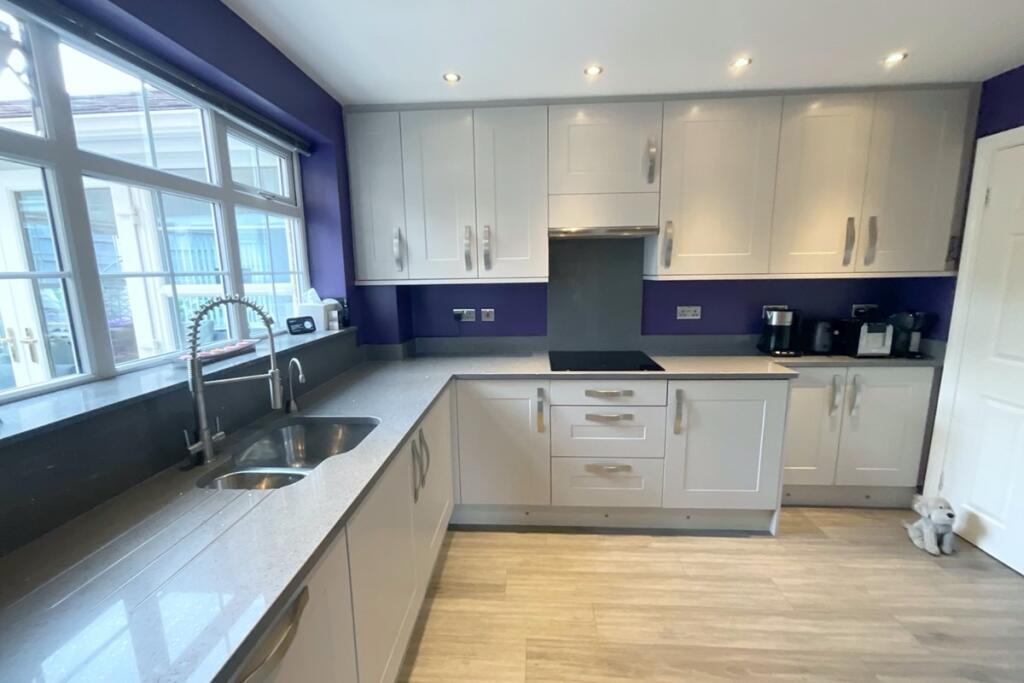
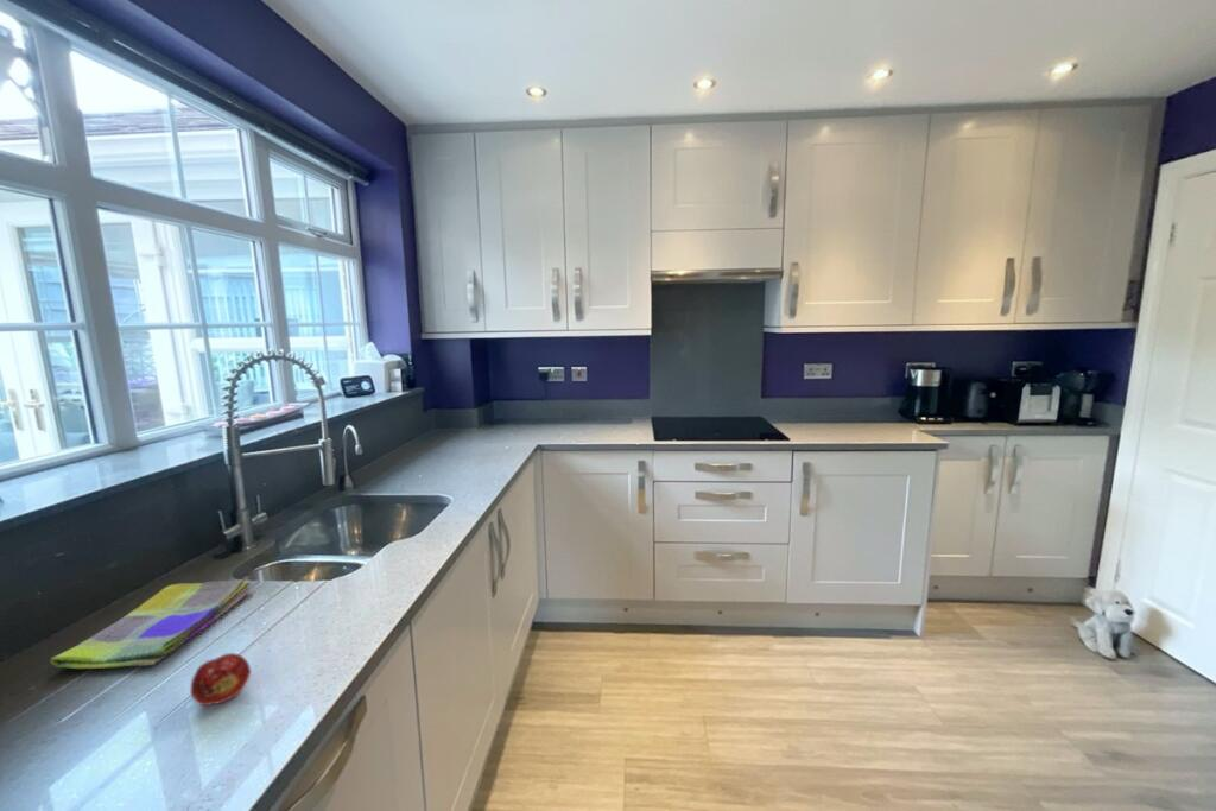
+ dish towel [50,578,253,670]
+ fruit [189,652,253,707]
